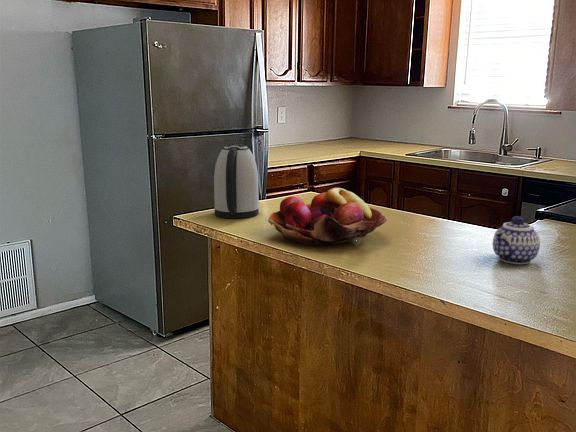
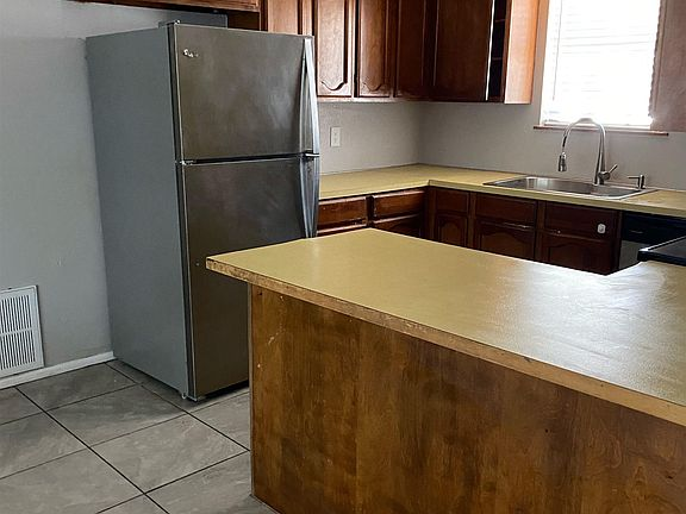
- teapot [492,215,541,265]
- kettle [213,143,260,219]
- fruit basket [267,187,388,246]
